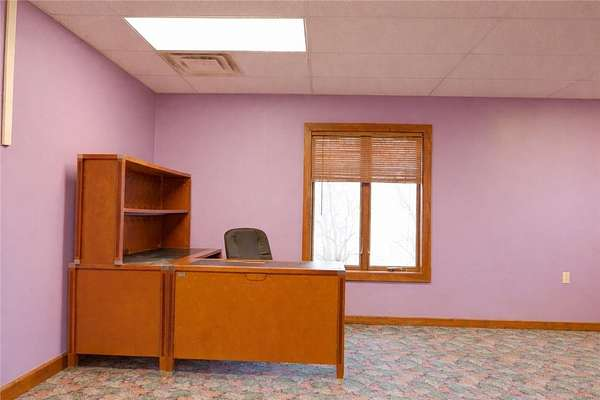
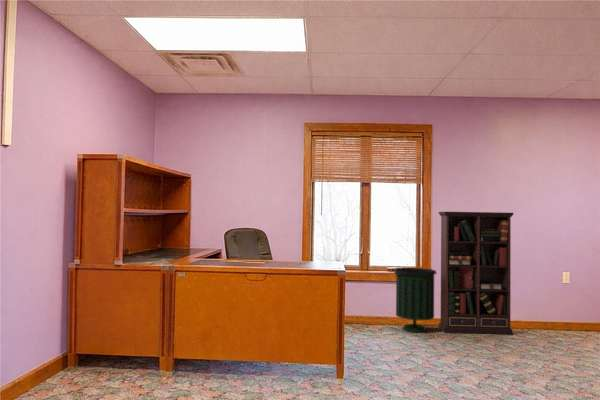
+ bookcase [437,211,515,335]
+ trash can [393,267,438,333]
